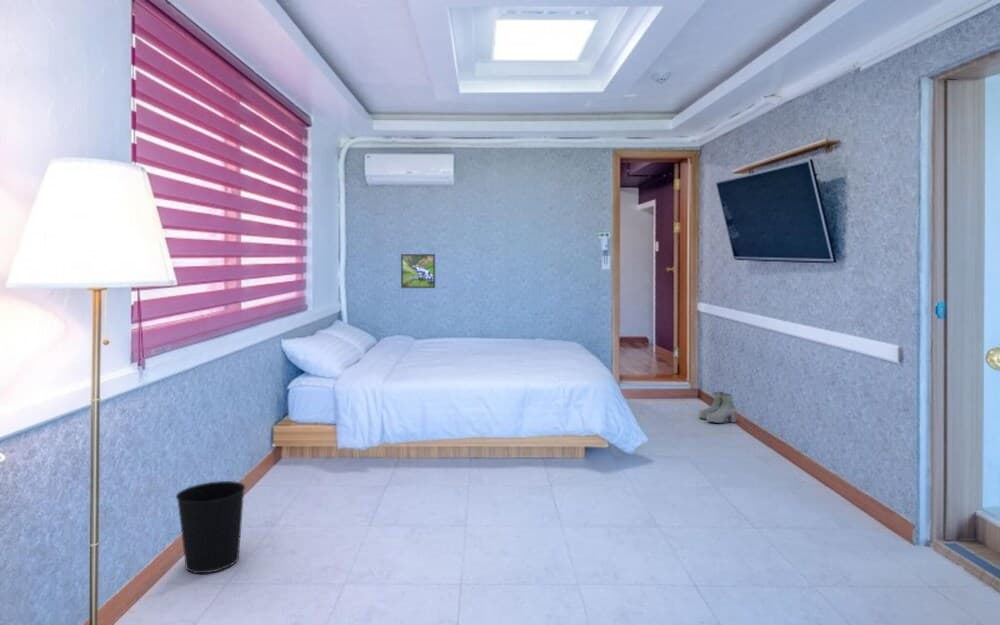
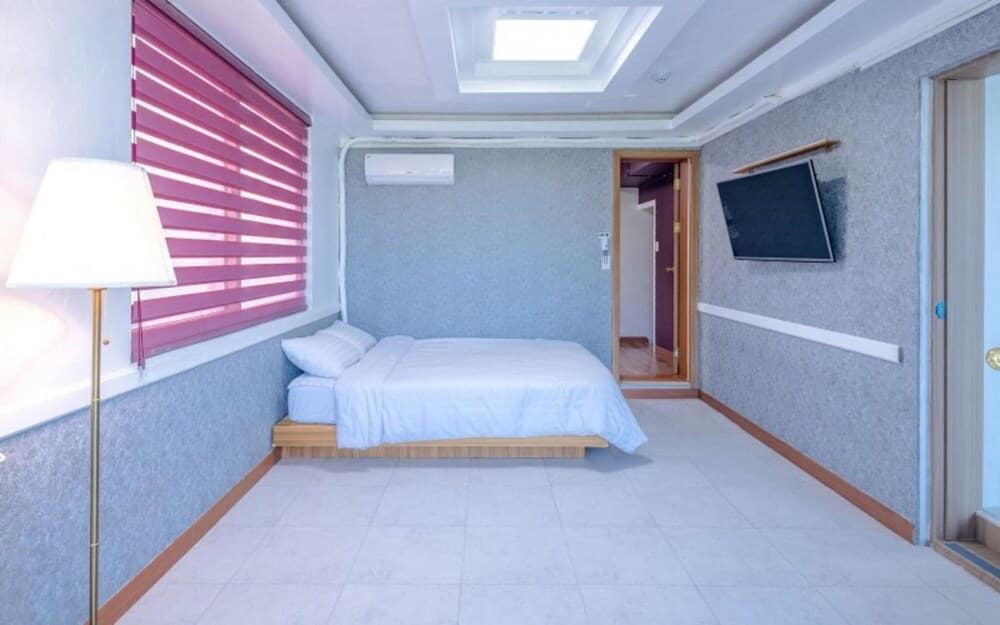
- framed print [400,253,436,289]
- boots [698,391,737,424]
- wastebasket [175,480,246,574]
